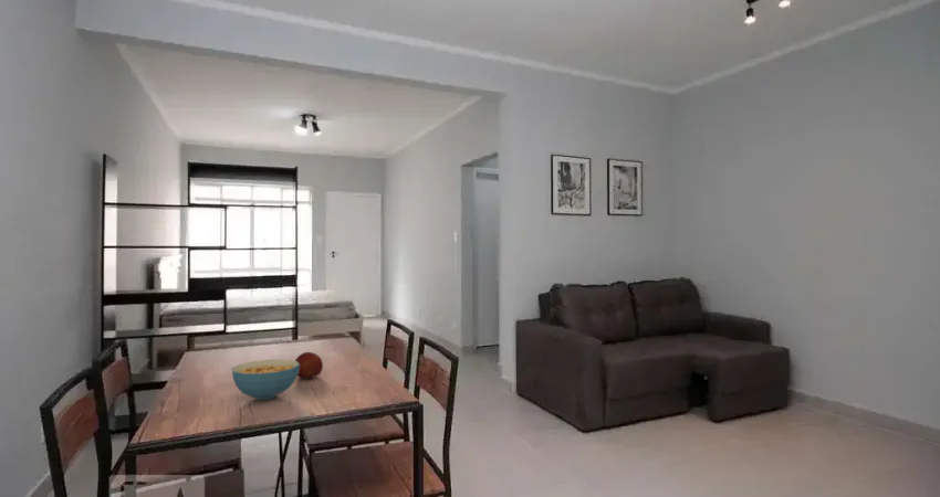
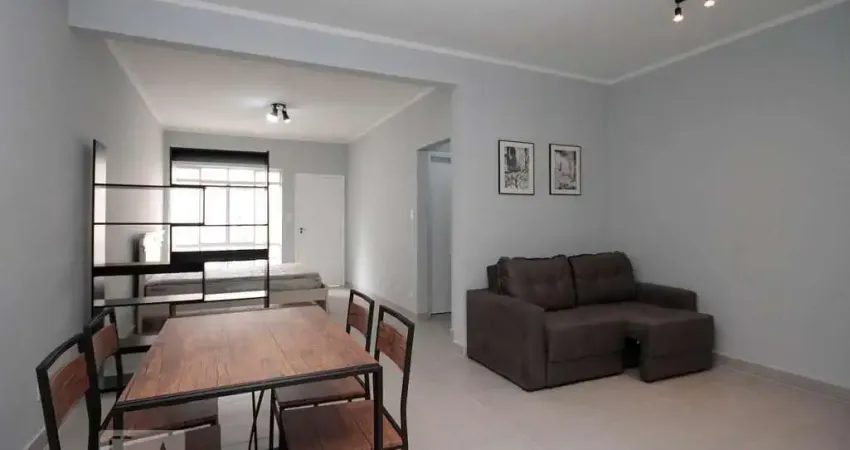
- fruit [294,351,324,380]
- cereal bowl [231,358,300,401]
